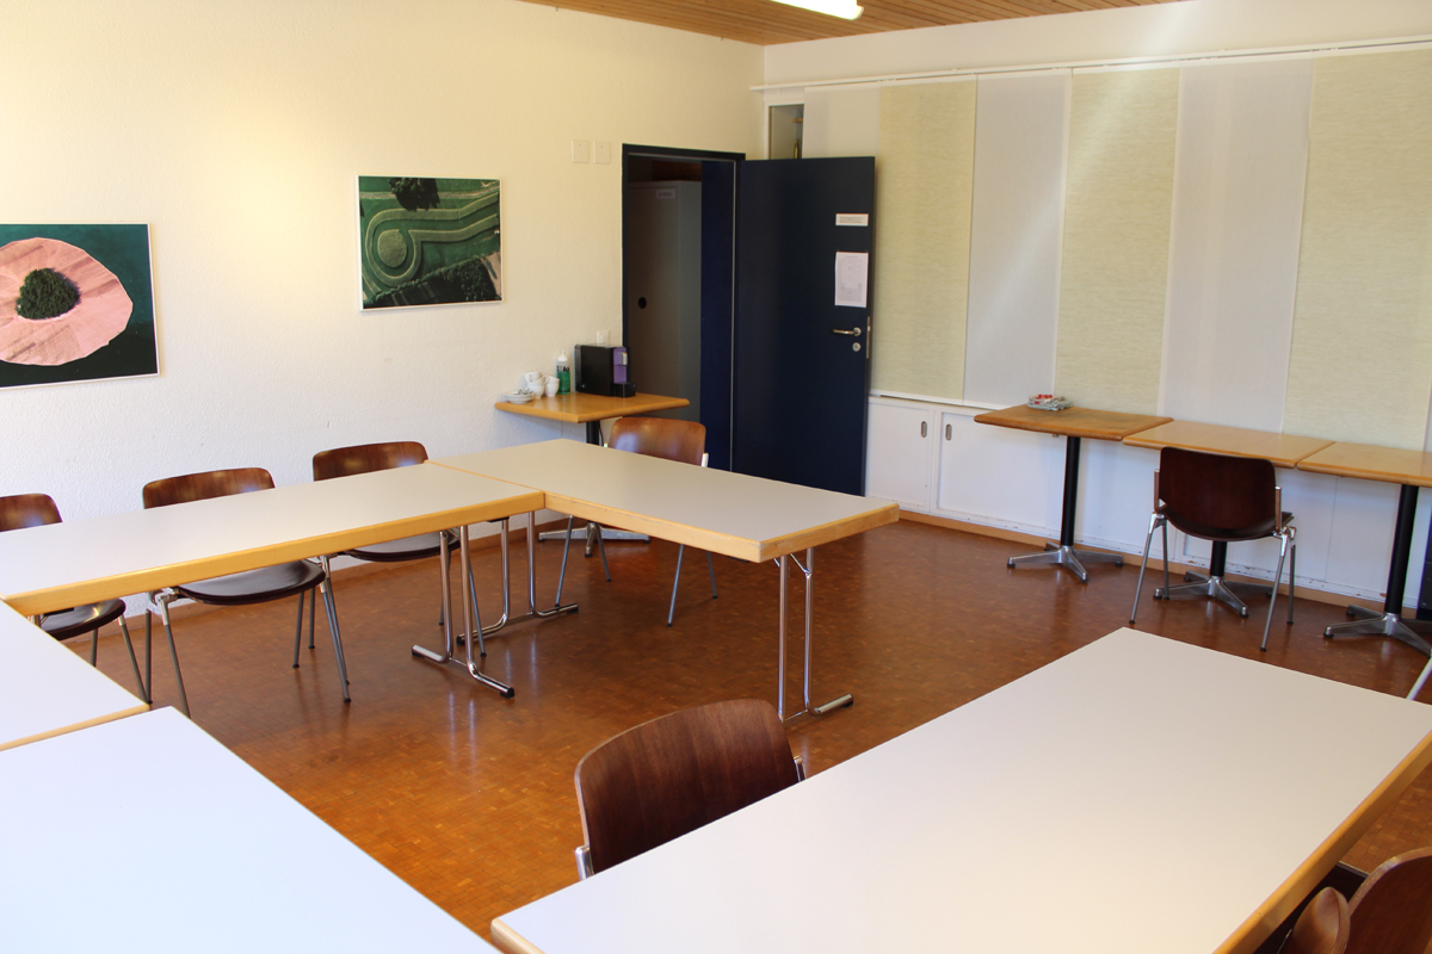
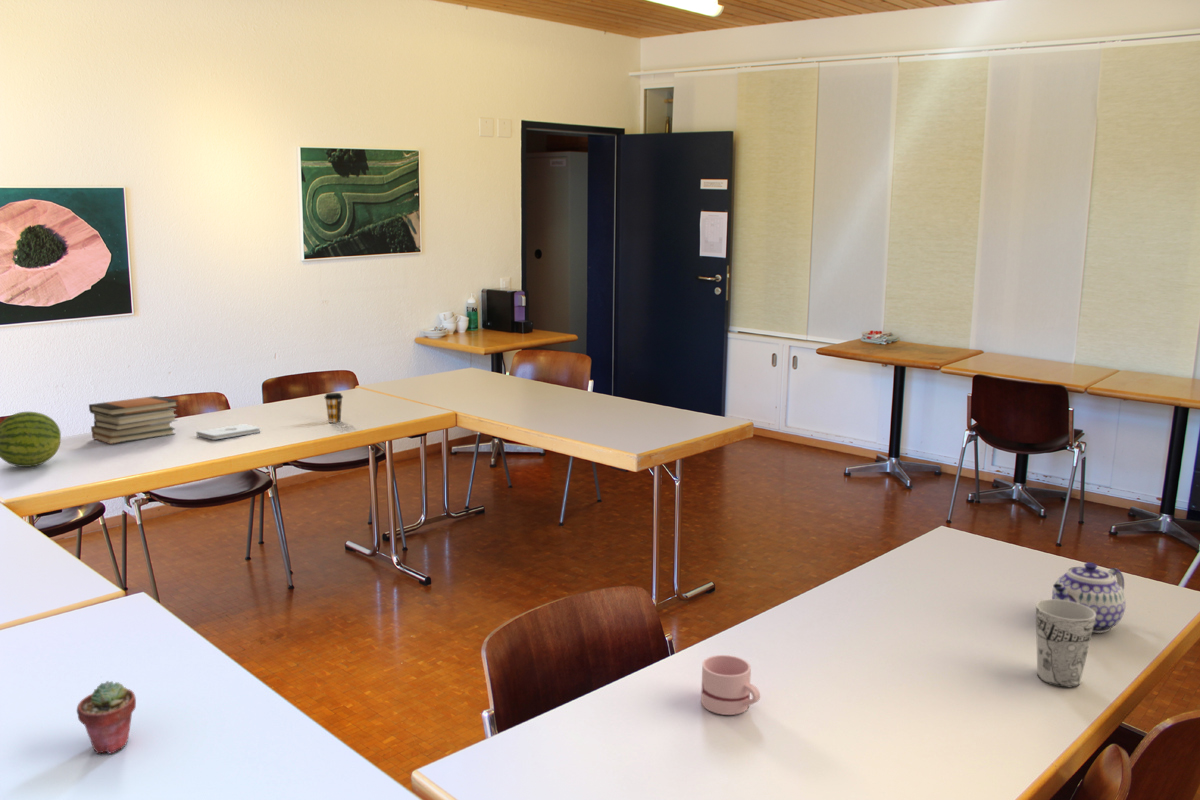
+ book stack [88,395,180,445]
+ cup [1035,598,1096,688]
+ notepad [195,423,261,441]
+ teapot [1051,561,1127,634]
+ mug [700,654,761,716]
+ coffee cup [323,392,344,424]
+ potted succulent [76,680,137,755]
+ fruit [0,411,62,468]
